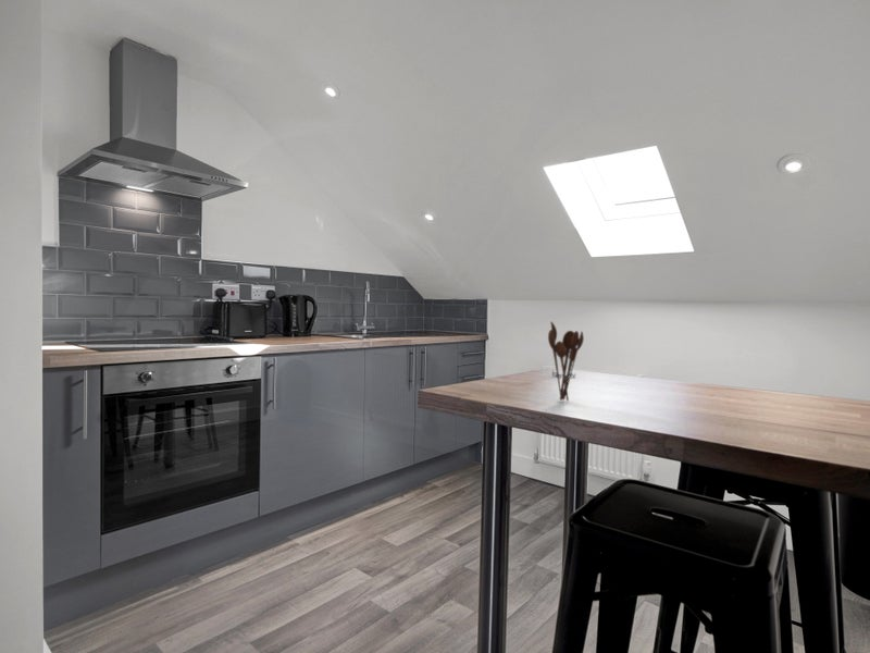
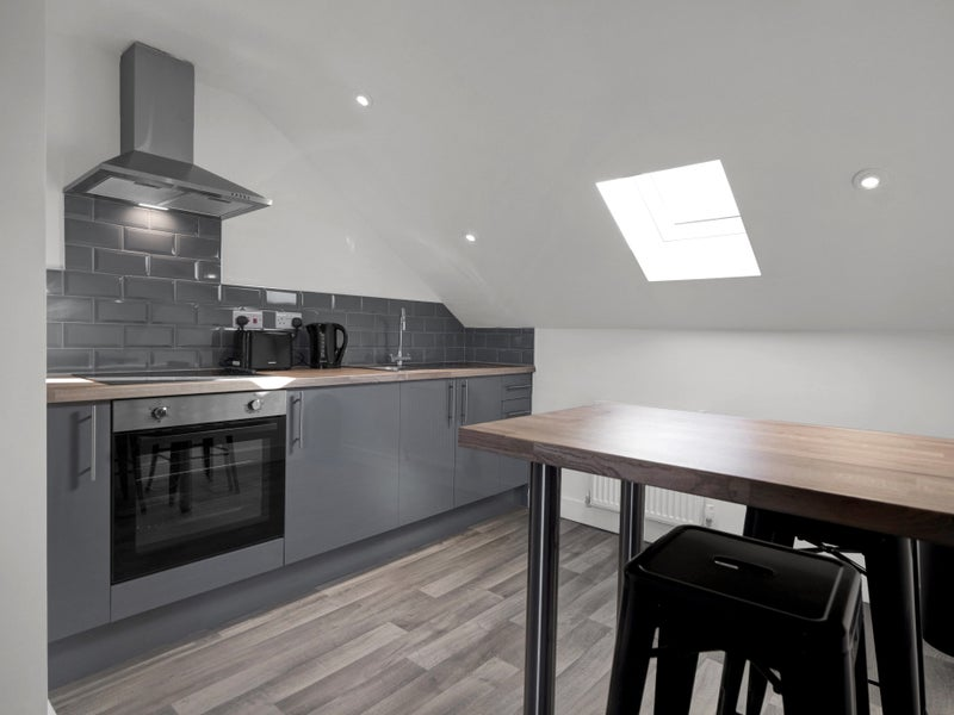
- utensil holder [547,321,585,402]
